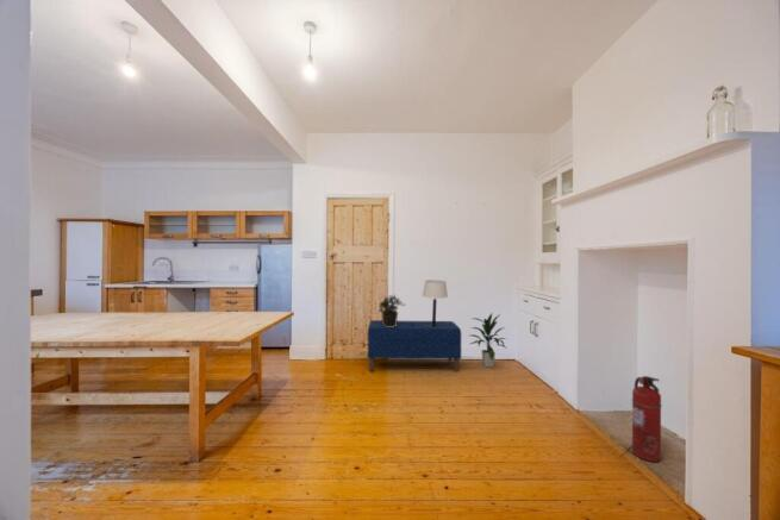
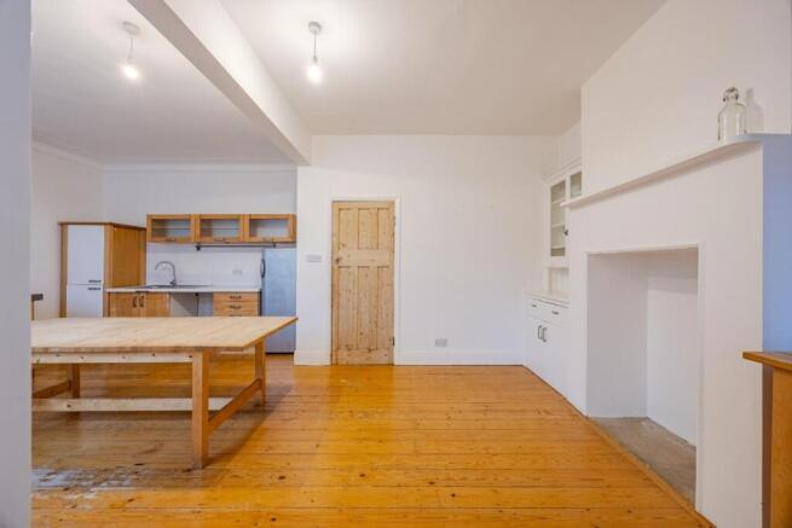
- potted plant [377,293,406,327]
- bench [367,319,463,374]
- fire extinguisher [631,375,663,463]
- table lamp [422,278,449,327]
- indoor plant [469,313,508,368]
